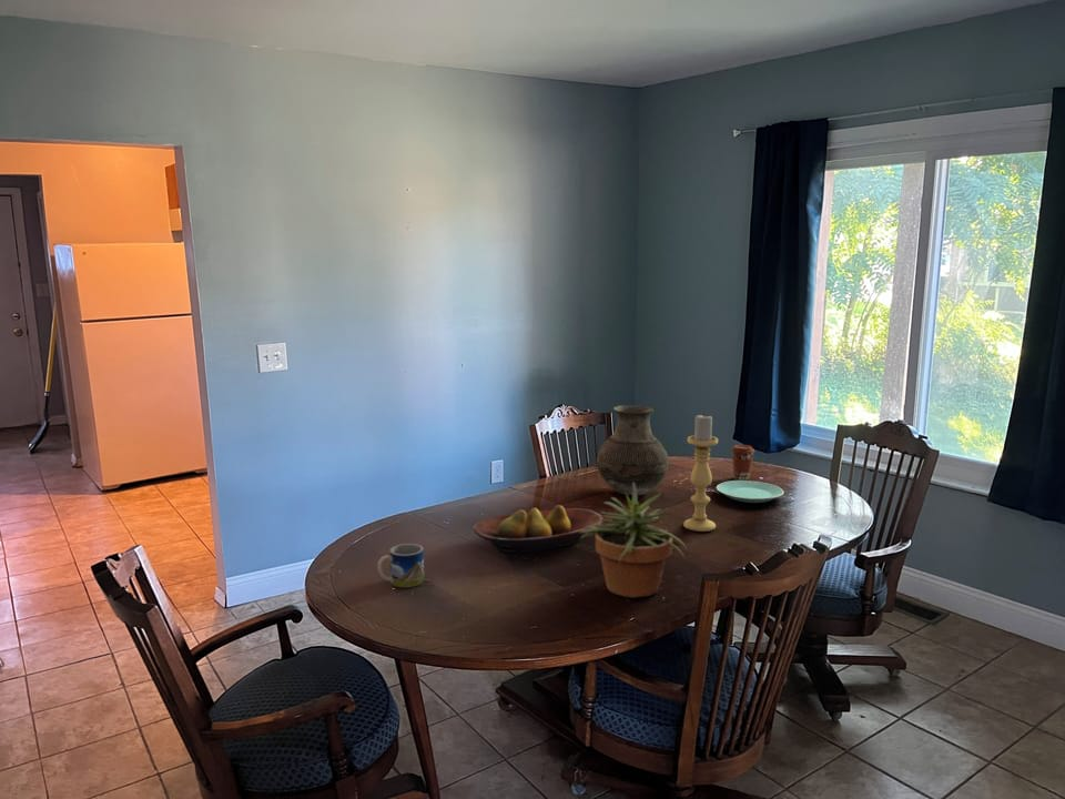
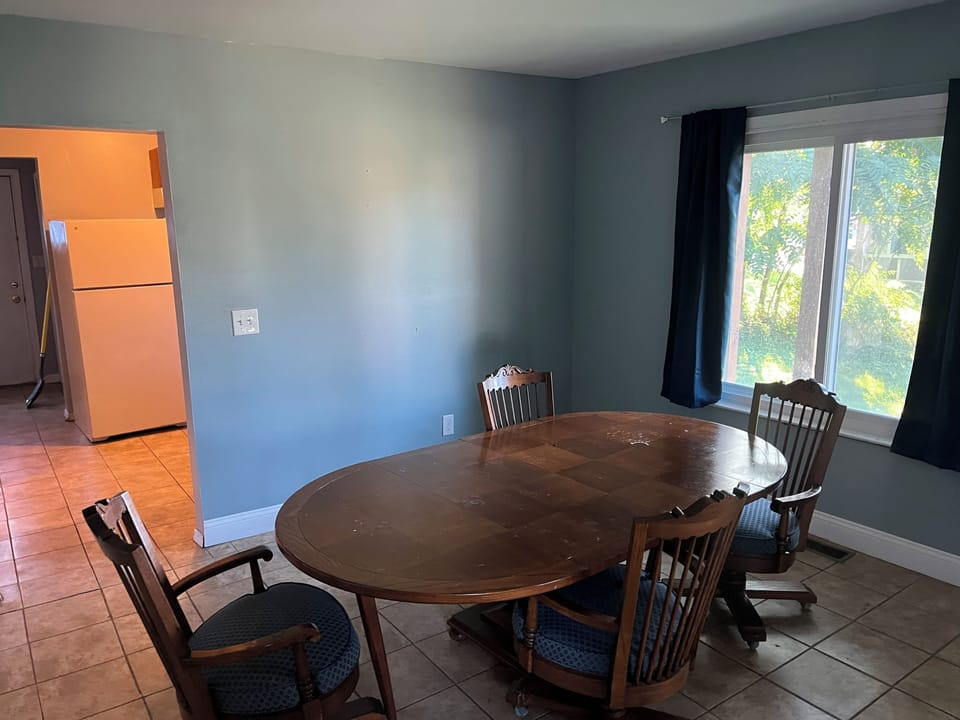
- plate [716,479,784,504]
- coffee cup [730,444,755,481]
- fruit bowl [473,504,605,554]
- mug [376,543,425,588]
- candle holder [682,413,719,533]
- vase [596,405,670,496]
- potted plant [580,483,688,599]
